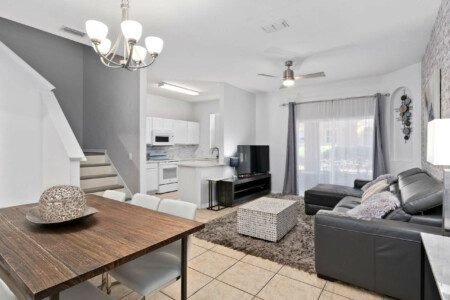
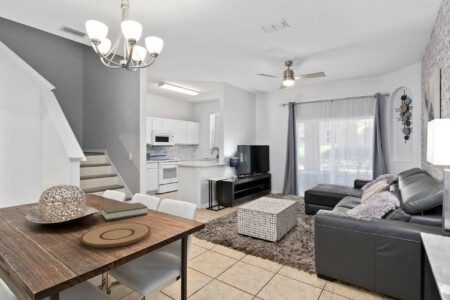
+ plate [80,222,151,248]
+ book [100,201,148,221]
